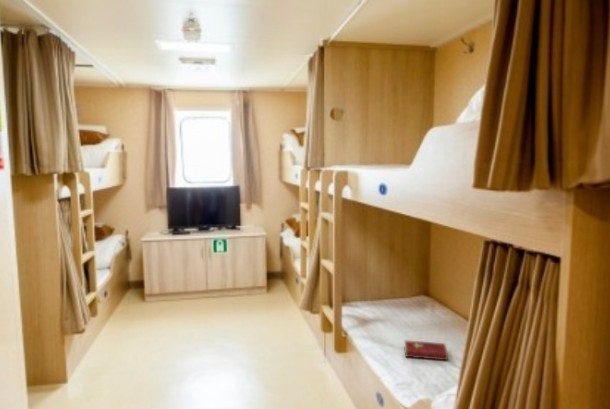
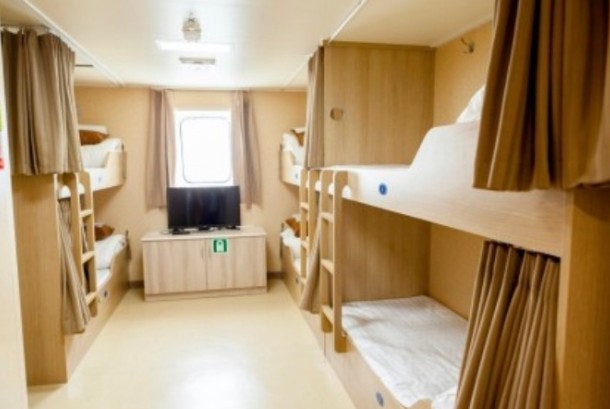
- hardcover book [404,339,449,362]
